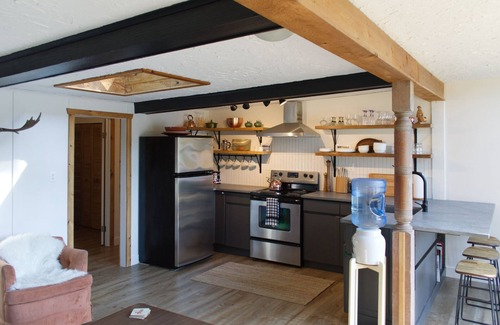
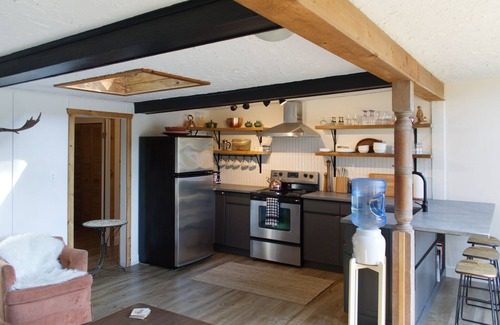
+ side table [82,218,129,278]
